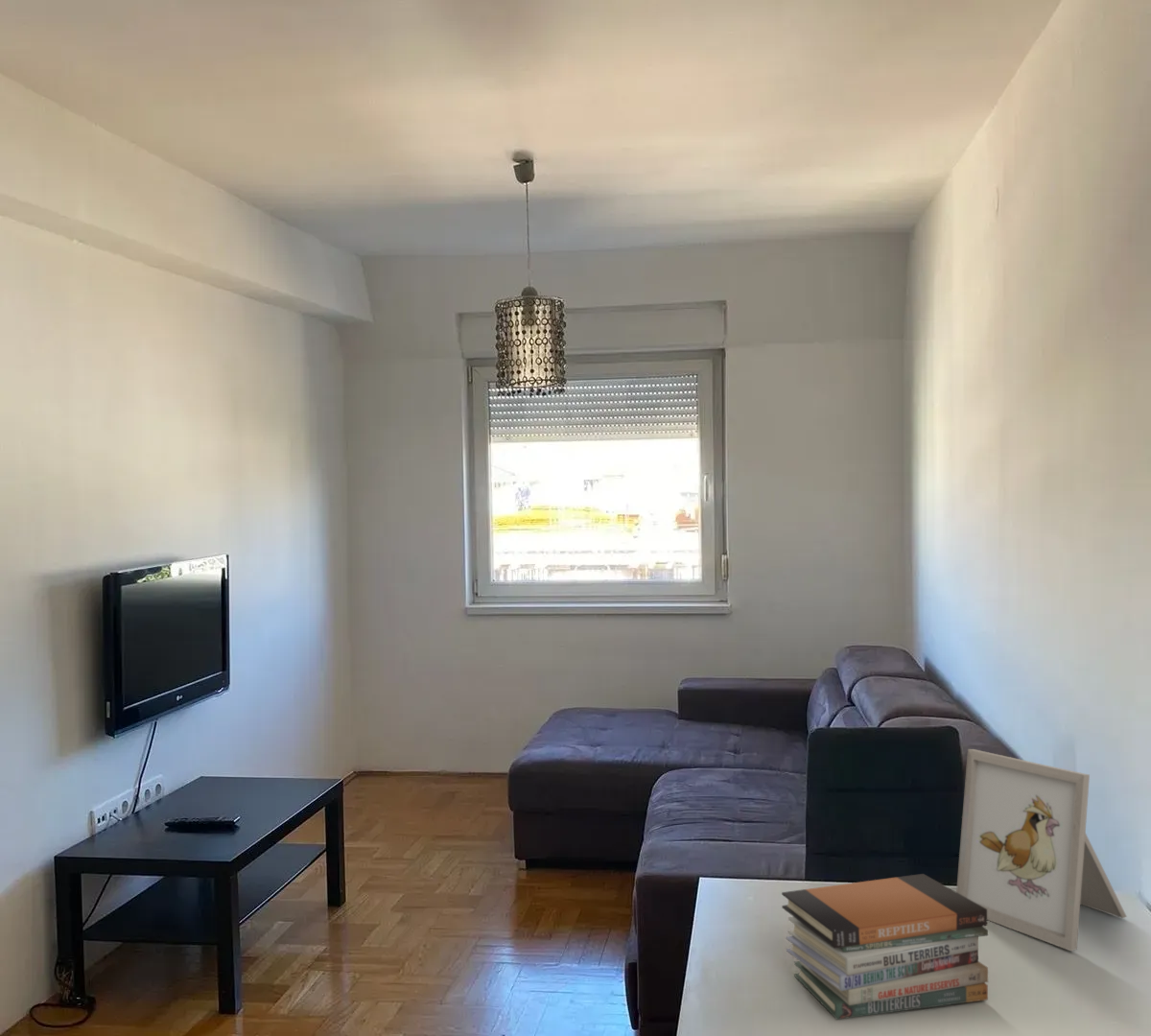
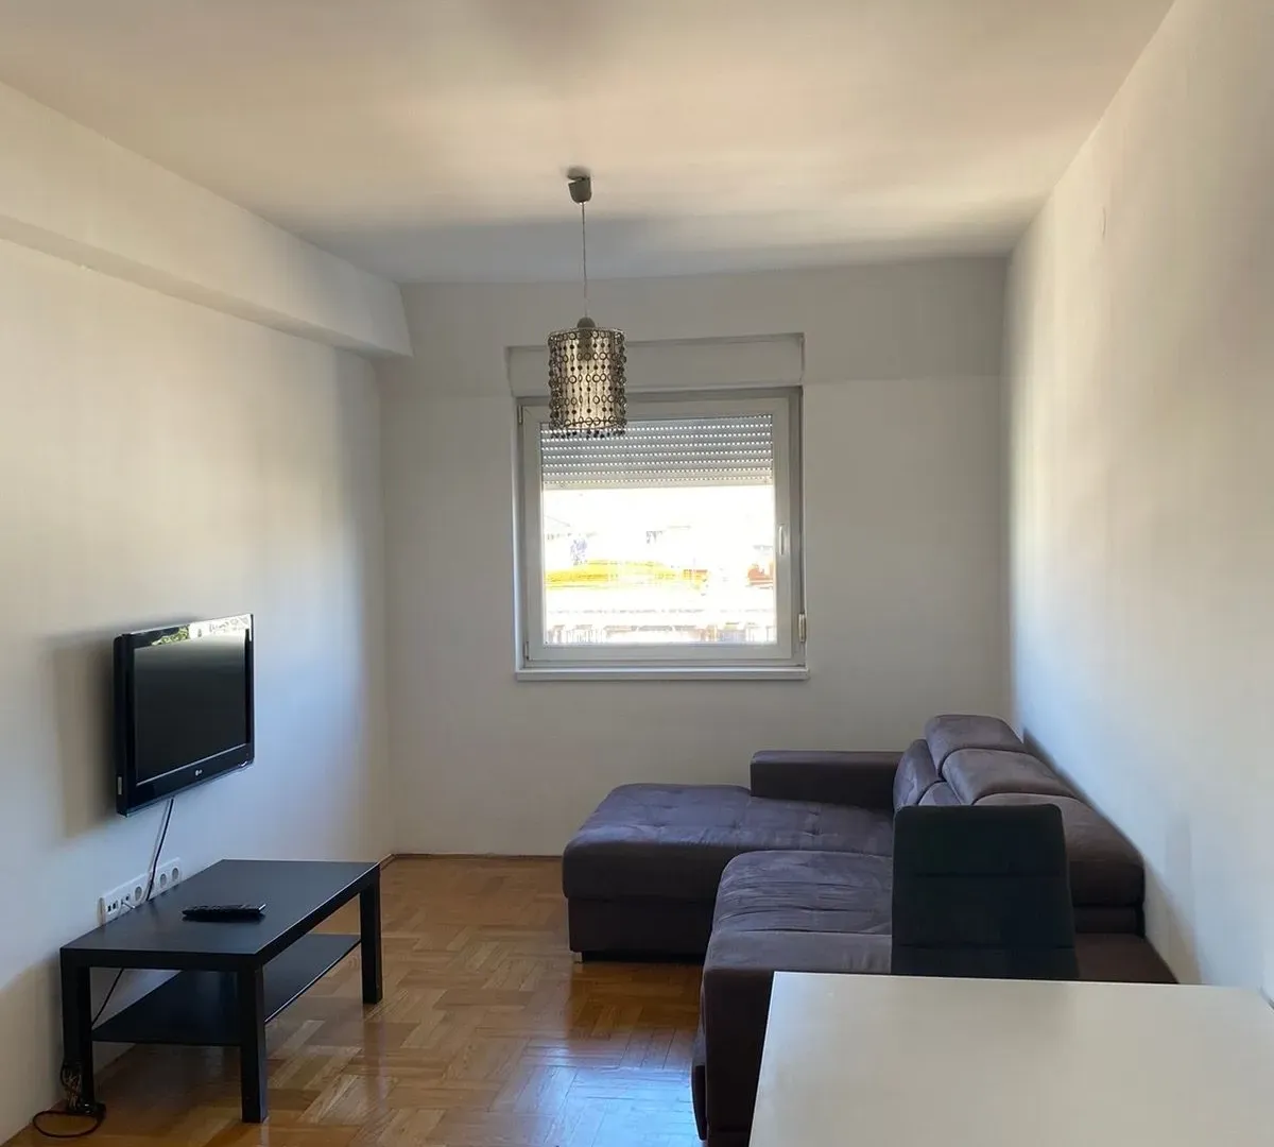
- picture frame [955,748,1128,952]
- book stack [781,873,989,1021]
